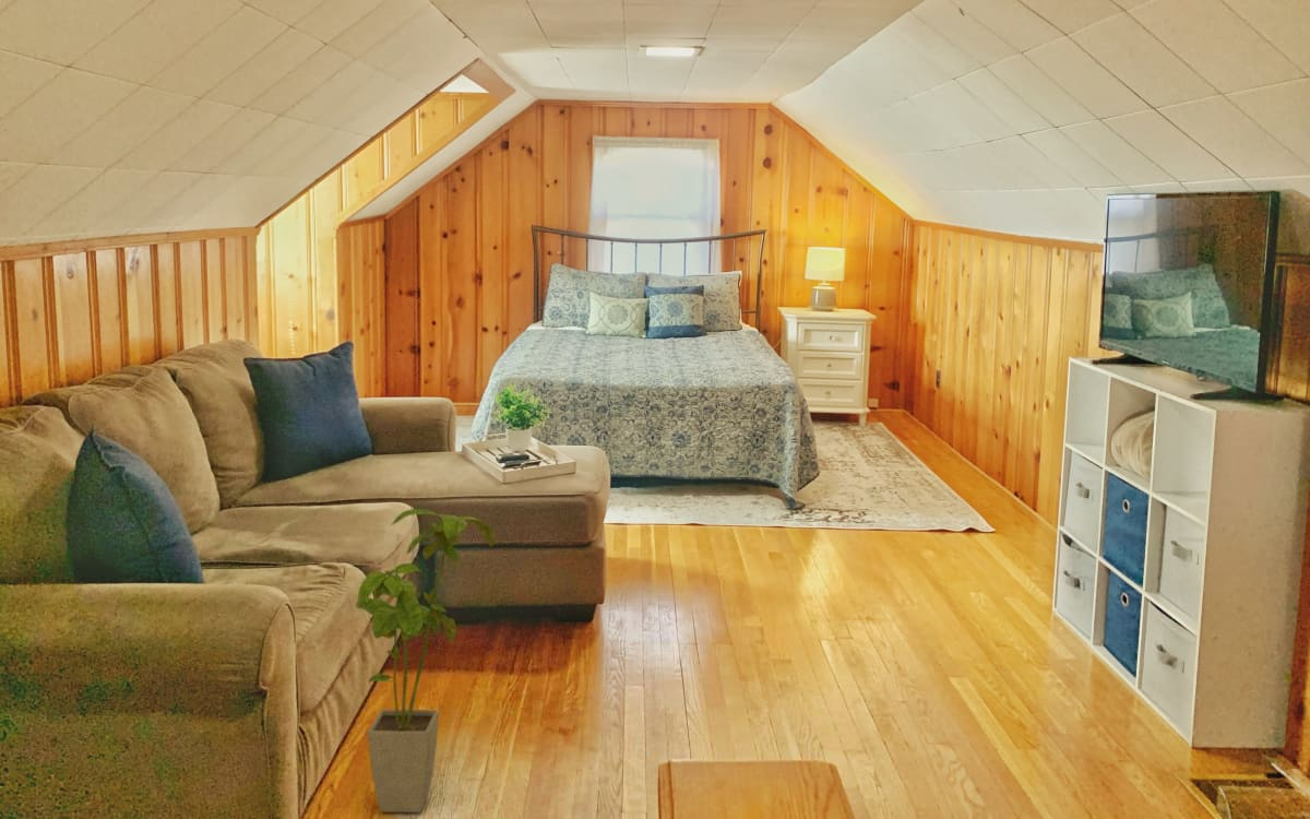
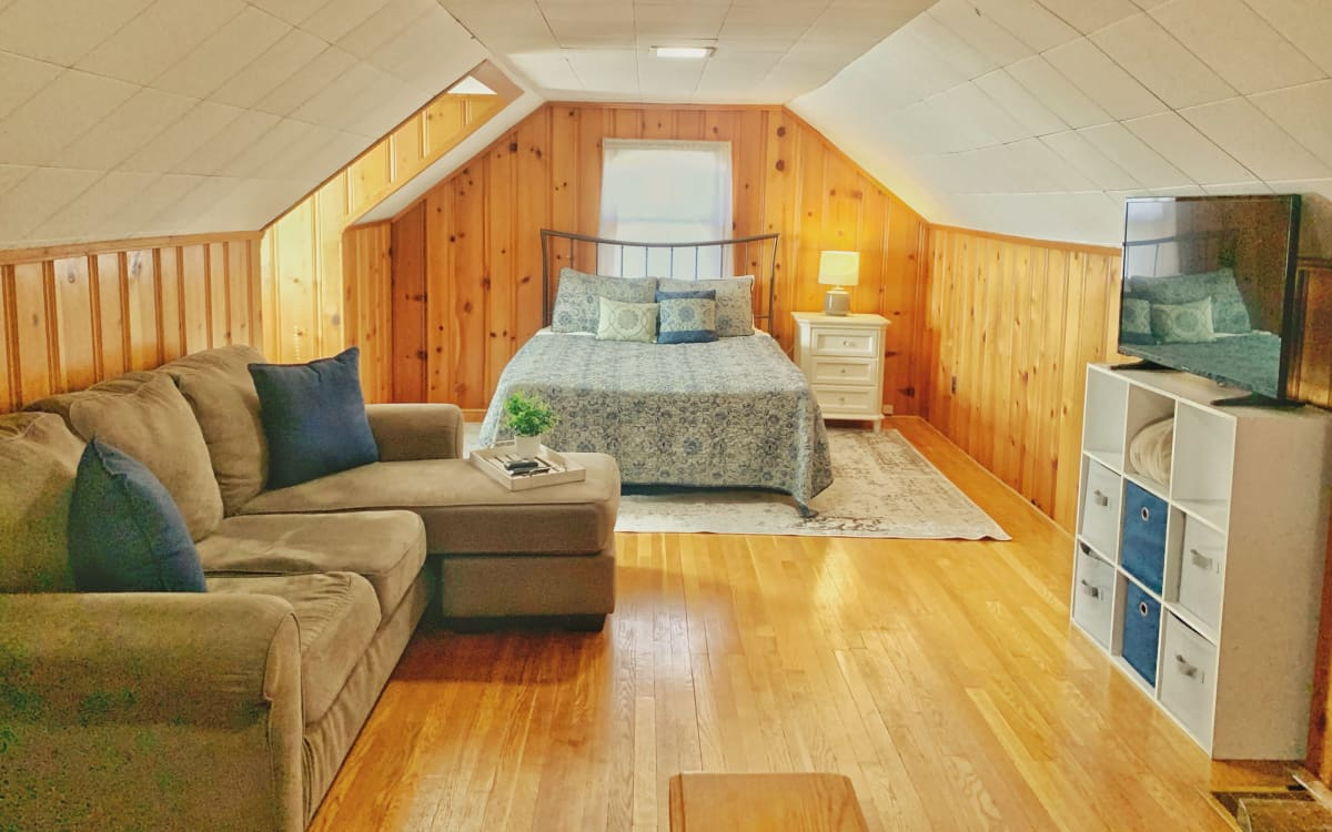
- house plant [355,508,496,814]
